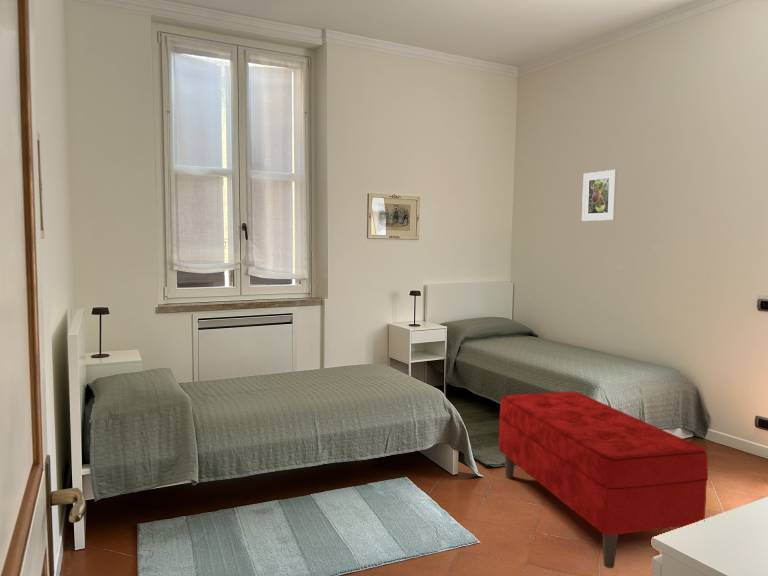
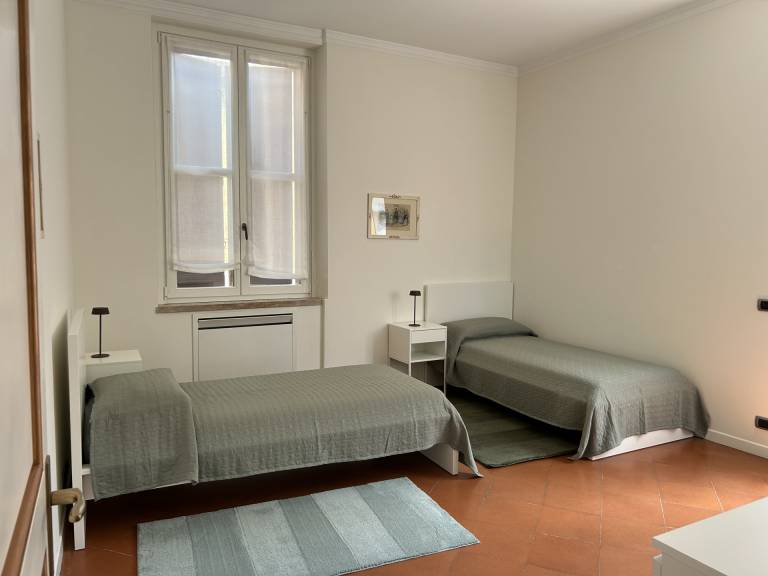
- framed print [581,169,618,222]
- bench [498,390,709,569]
